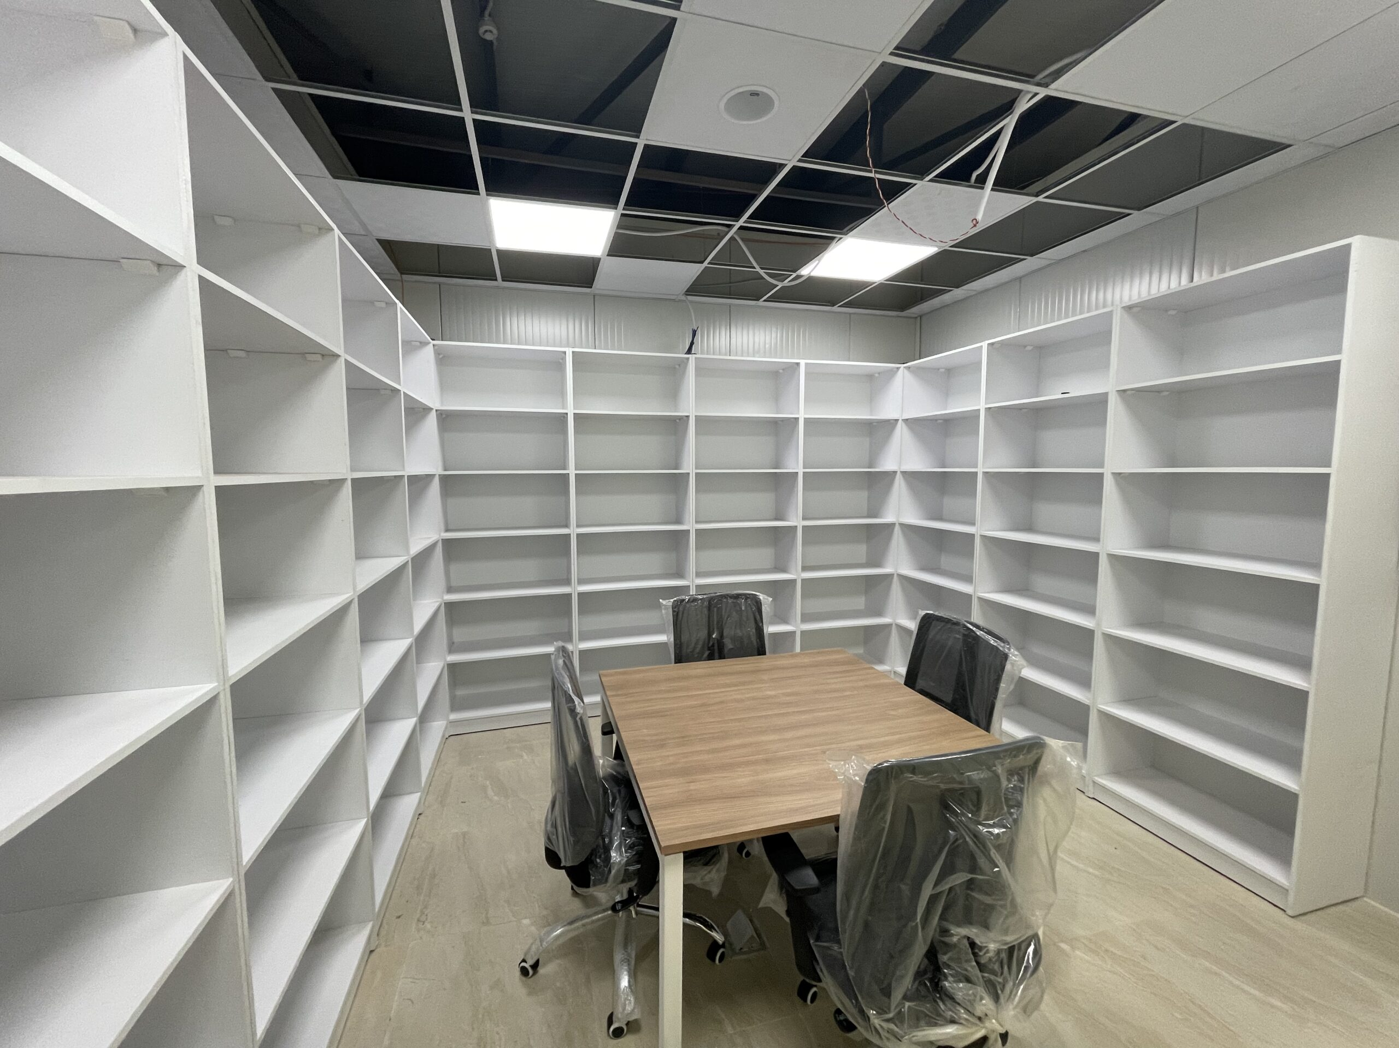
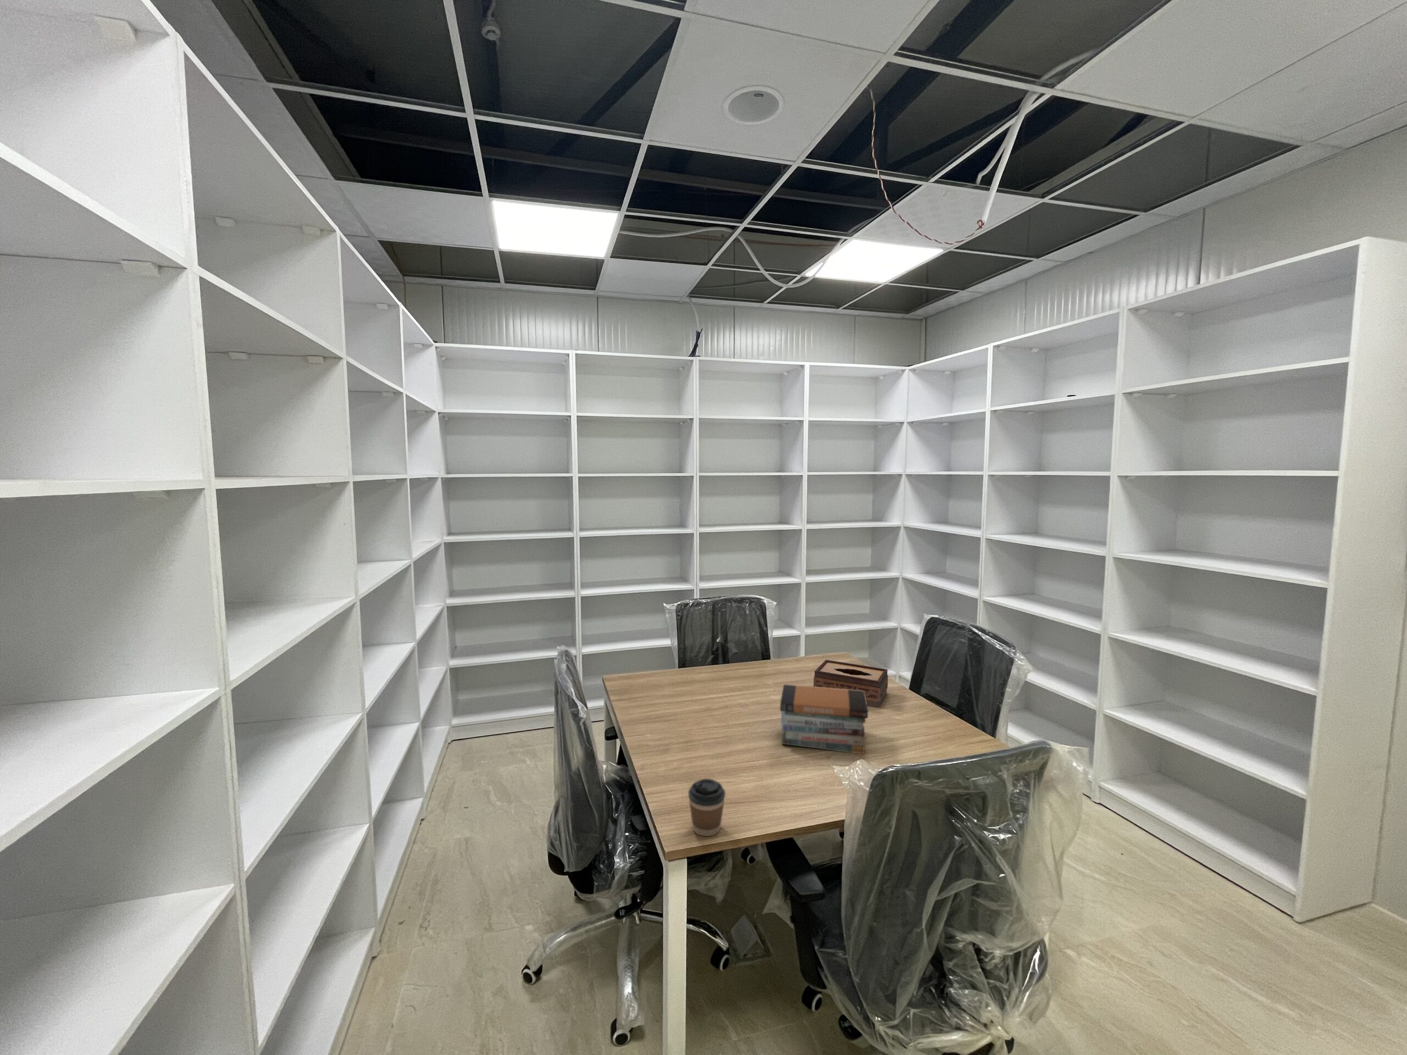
+ coffee cup [688,778,726,837]
+ tissue box [813,659,889,708]
+ book stack [779,684,869,755]
